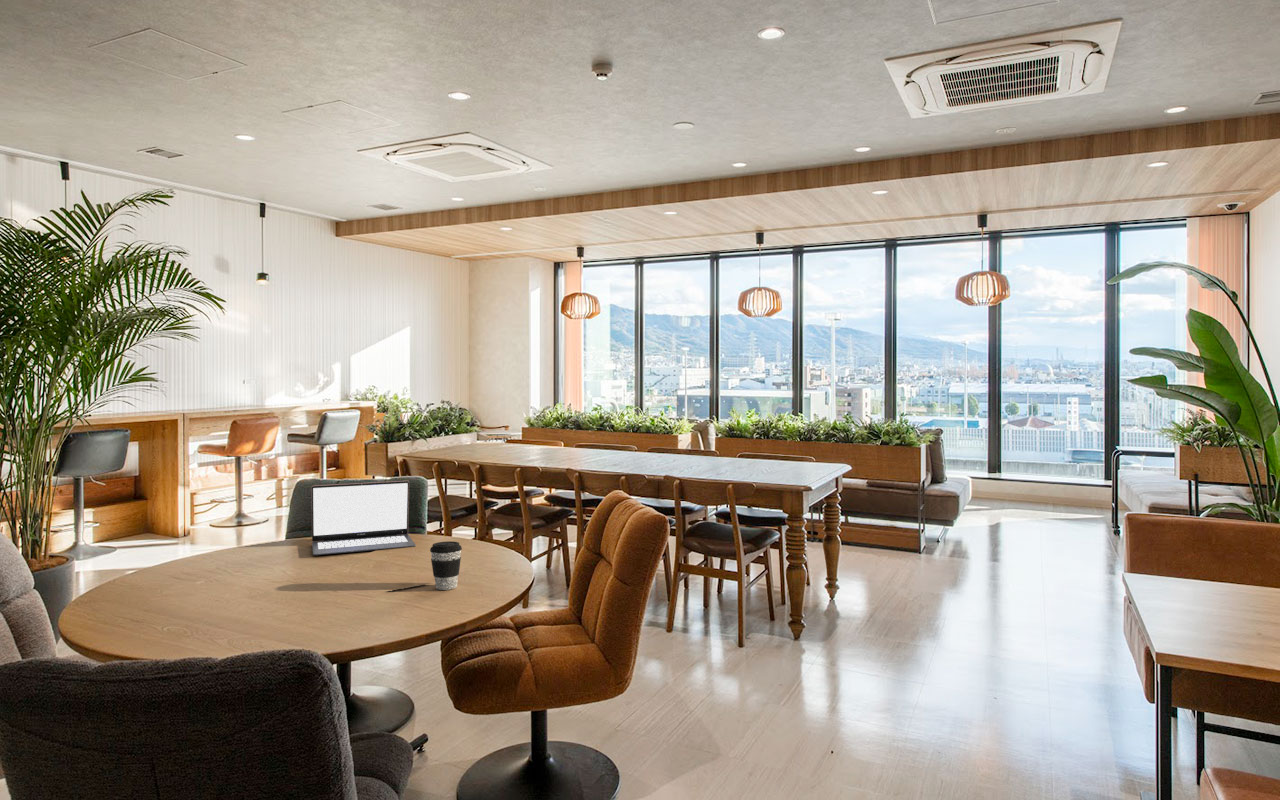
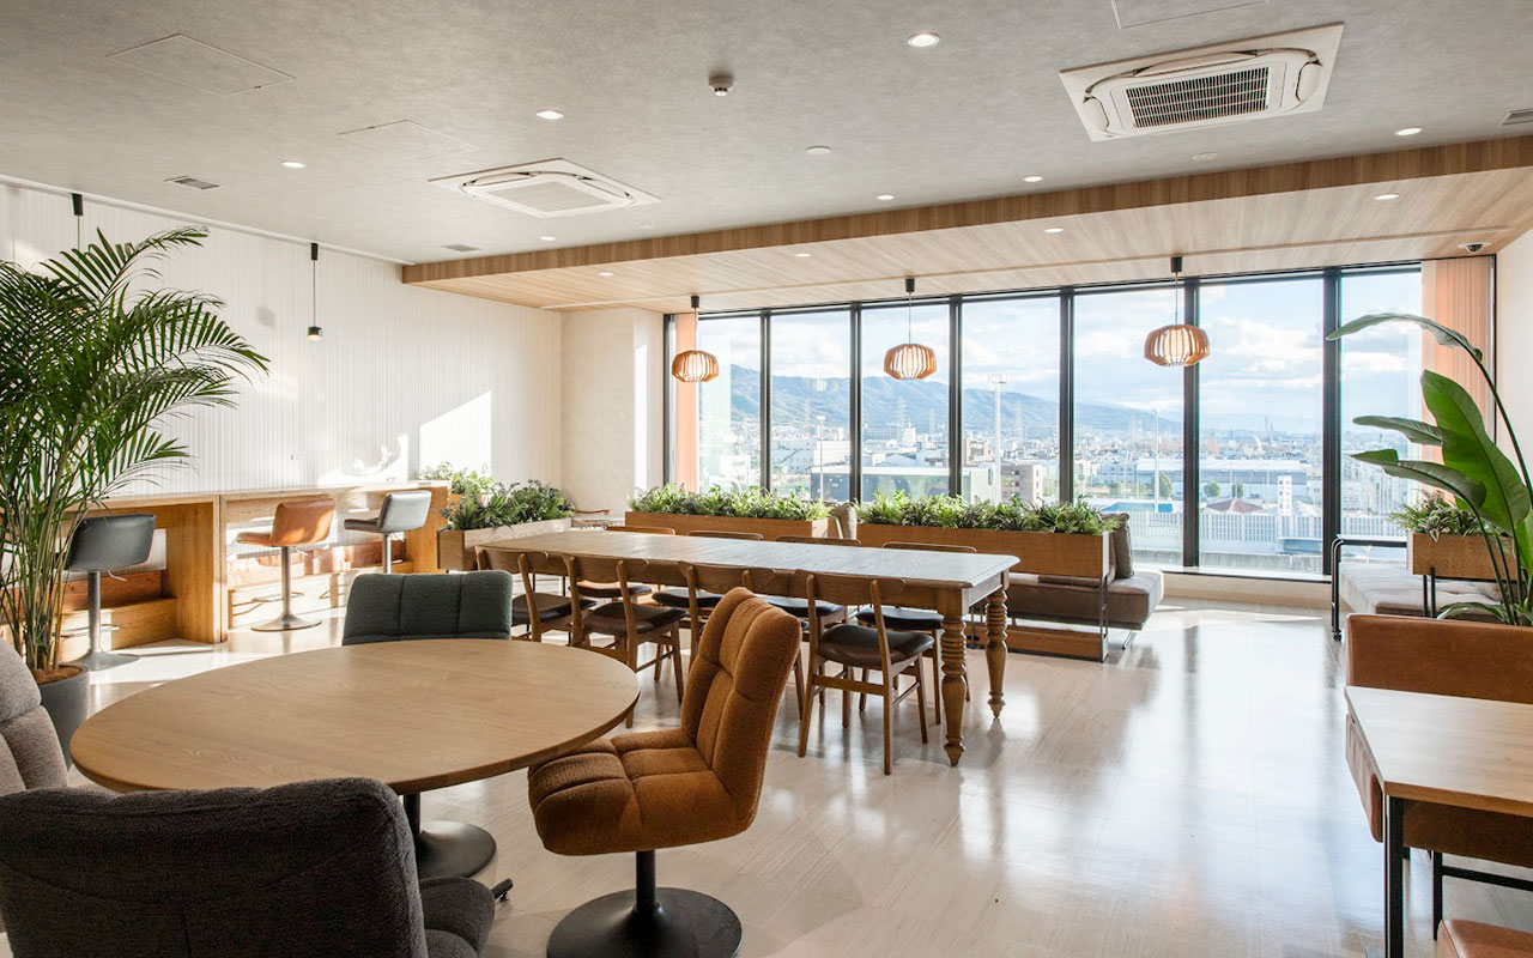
- coffee cup [429,540,463,591]
- laptop [311,480,417,556]
